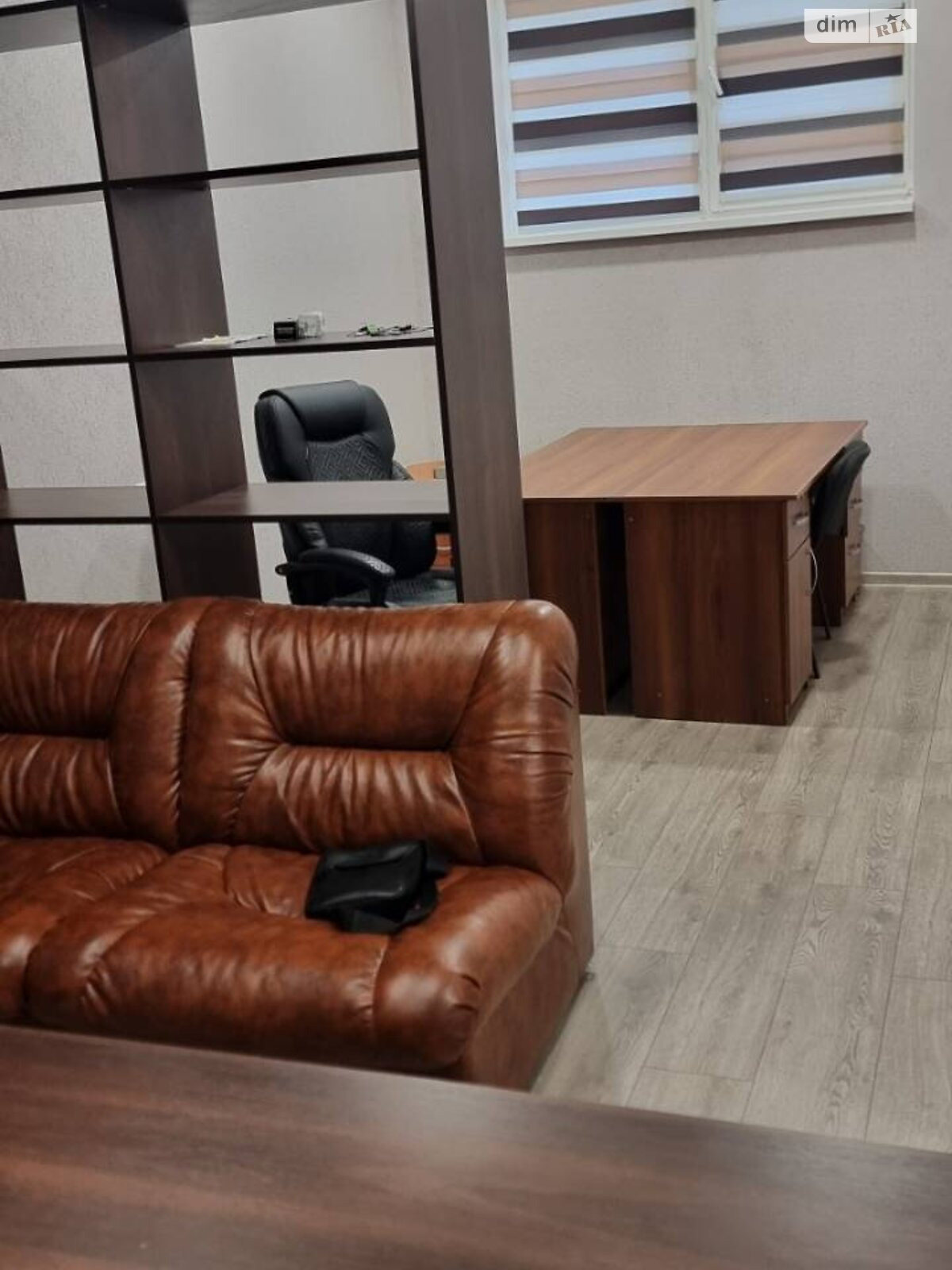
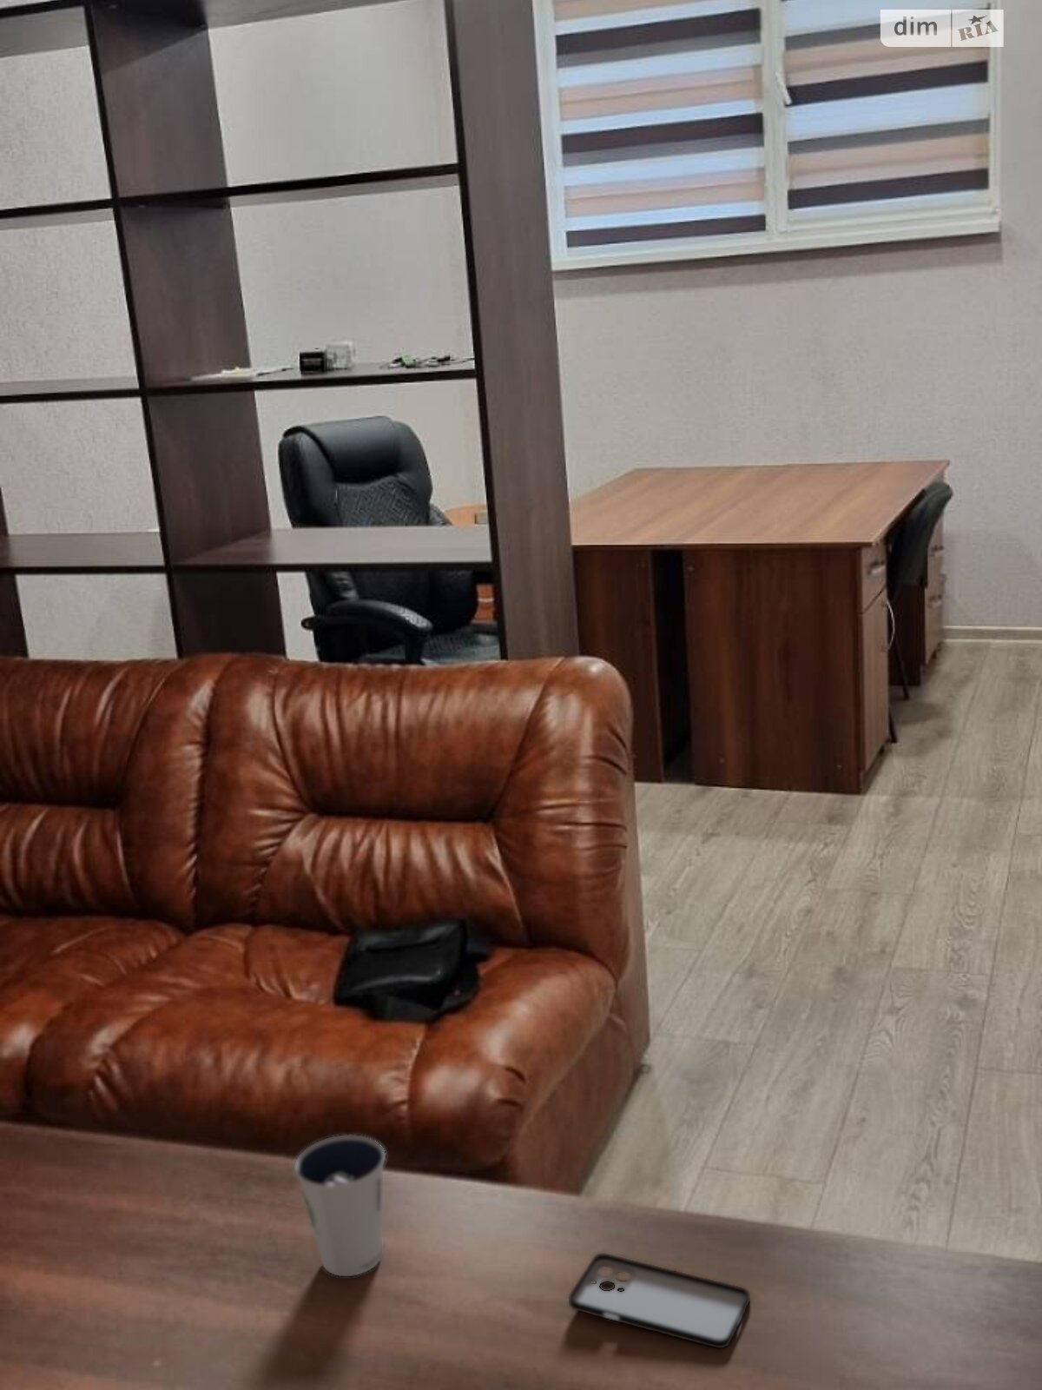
+ dixie cup [293,1135,386,1277]
+ smartphone [568,1252,751,1350]
